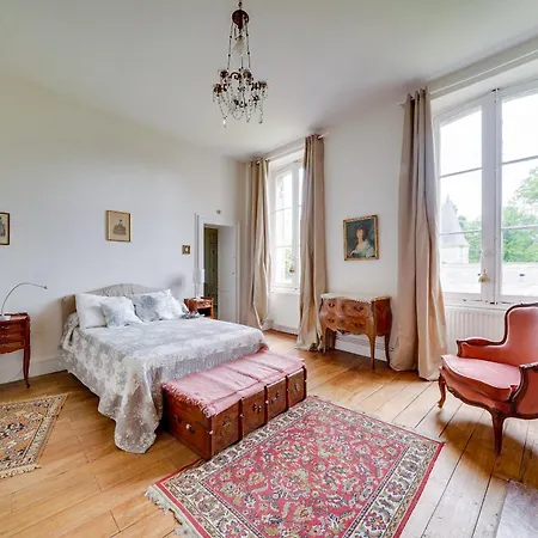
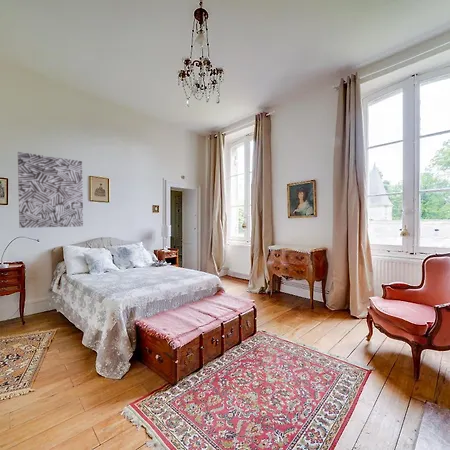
+ wall art [17,151,84,229]
